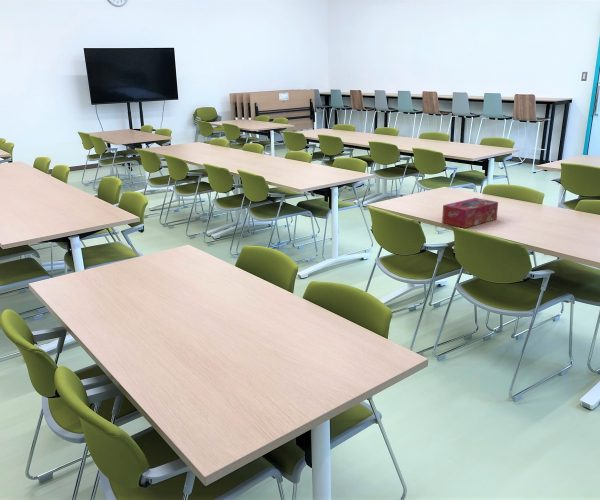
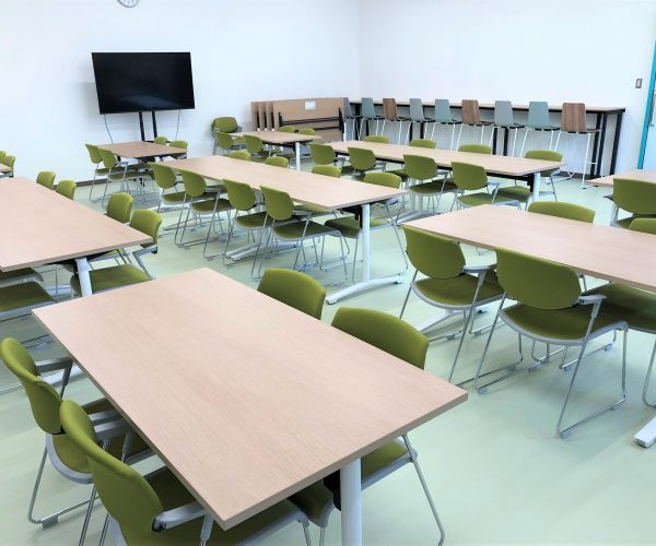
- tissue box [441,197,499,229]
